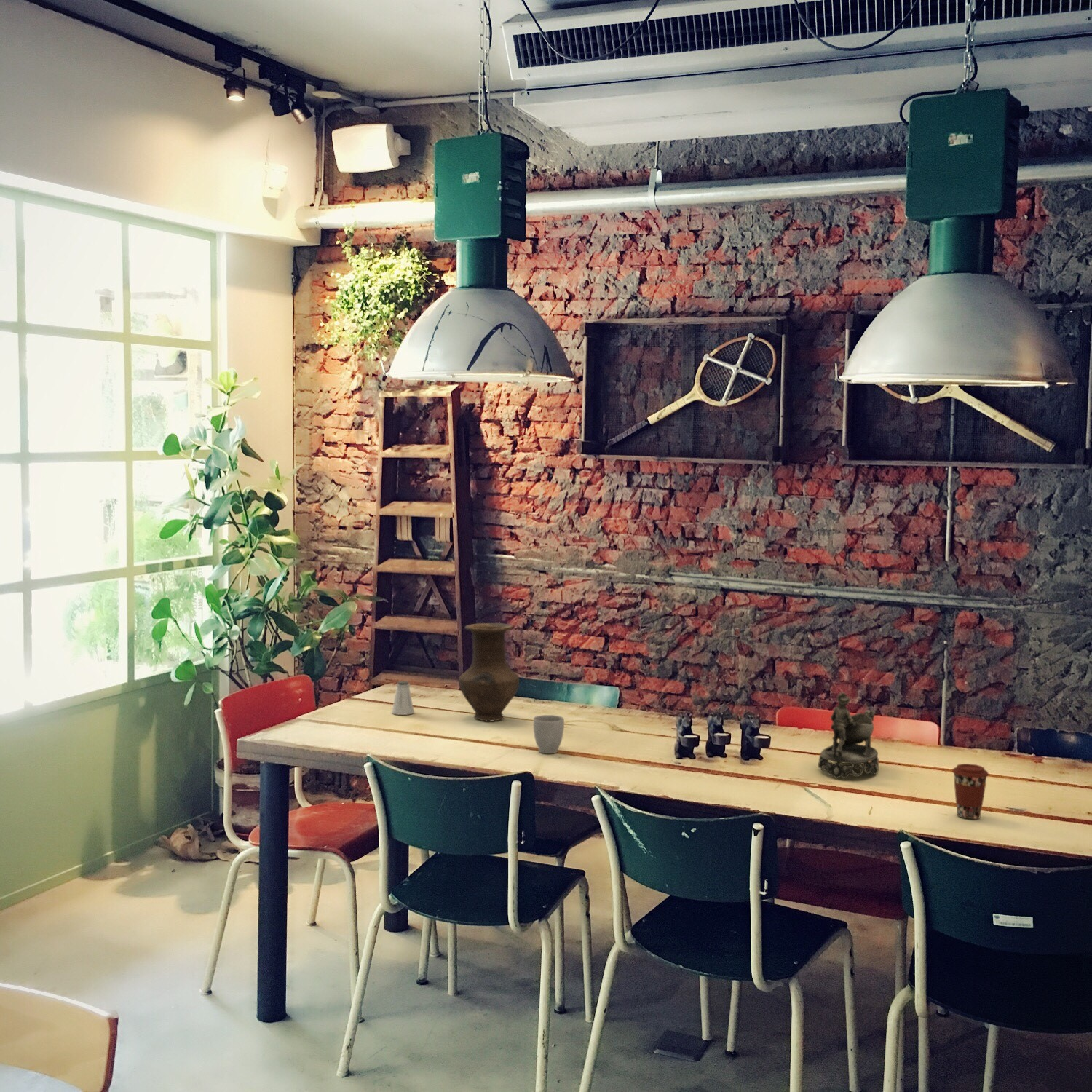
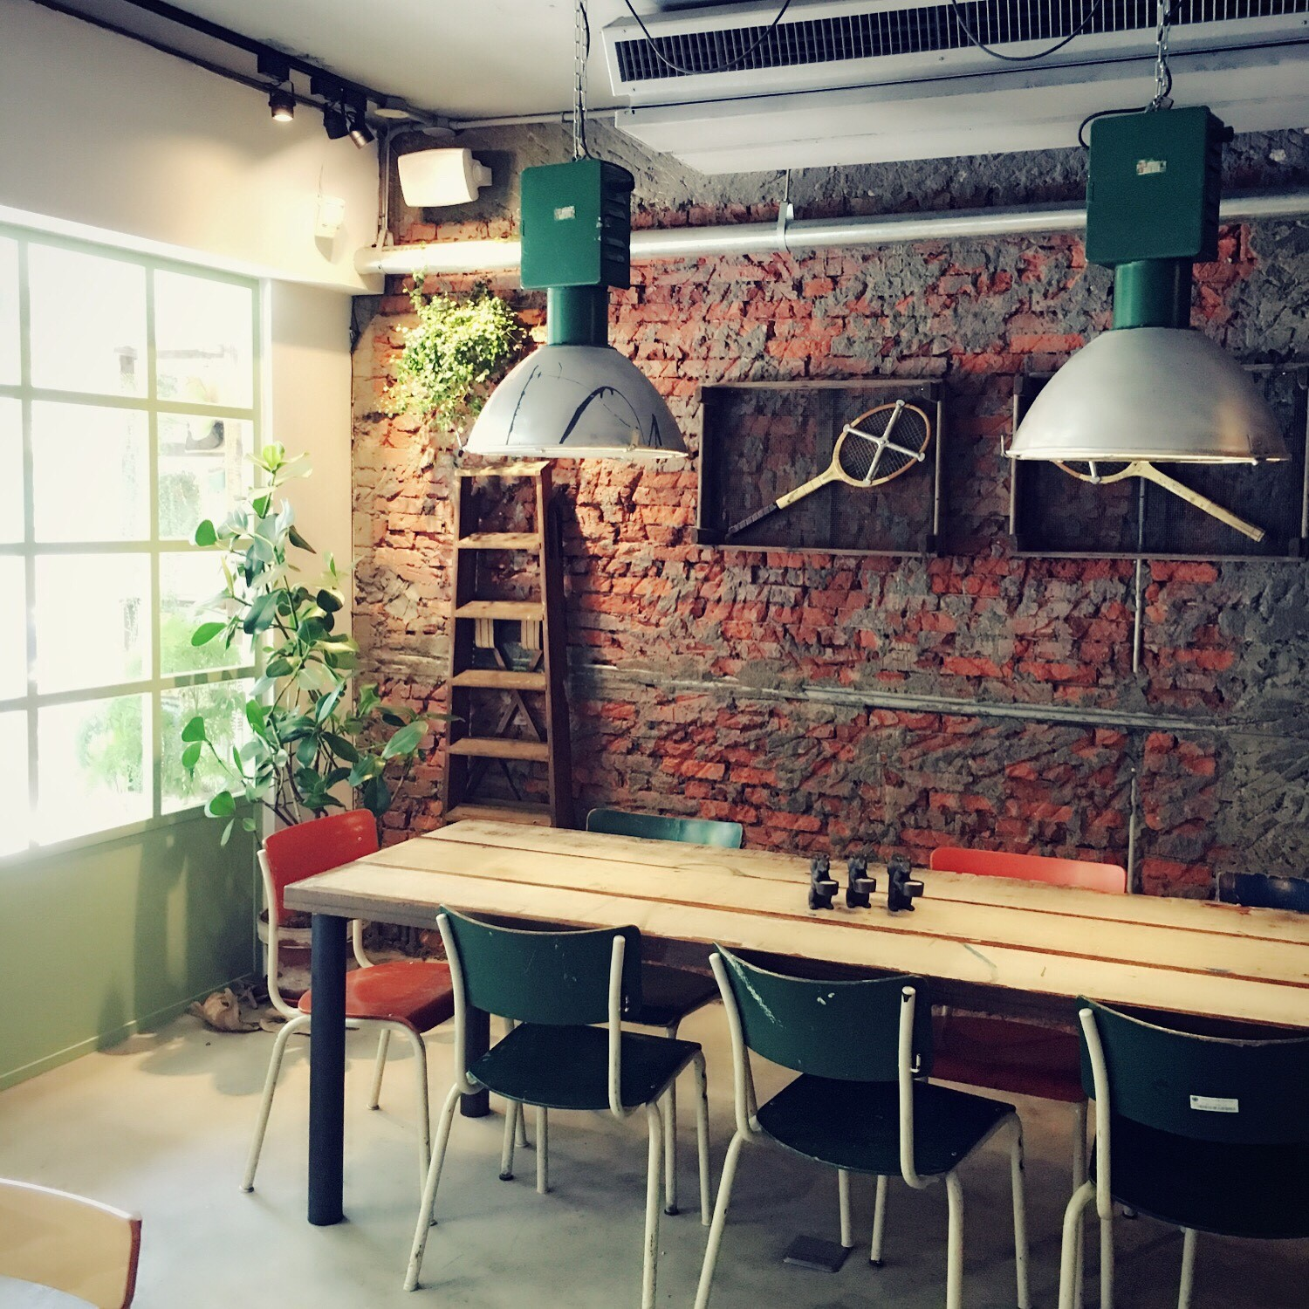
- vase [458,622,520,722]
- saltshaker [391,680,415,716]
- mug [533,714,565,754]
- coffee cup [951,763,989,820]
- decorative bowl [817,692,879,779]
